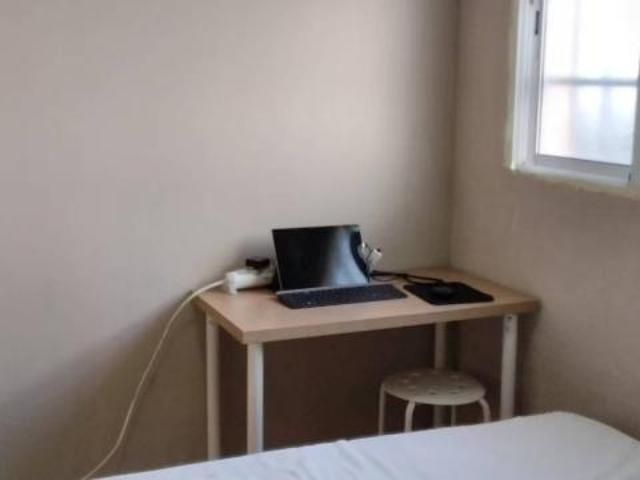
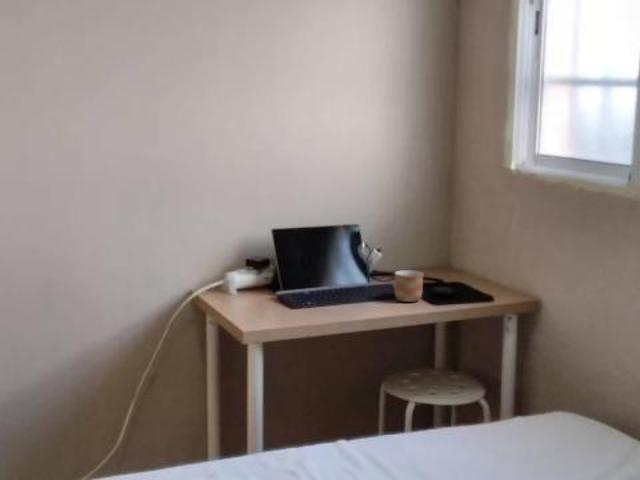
+ mug [393,269,425,303]
